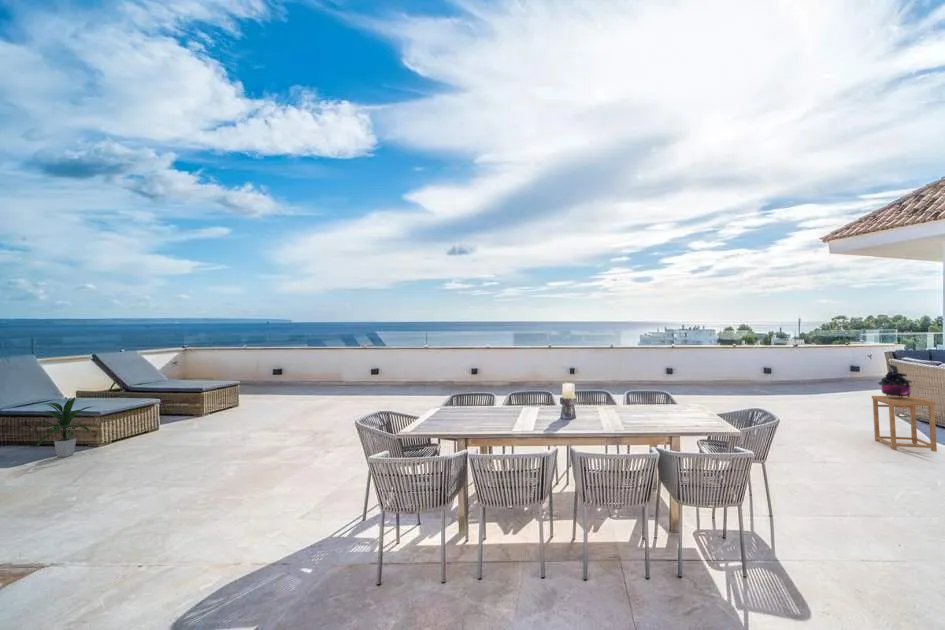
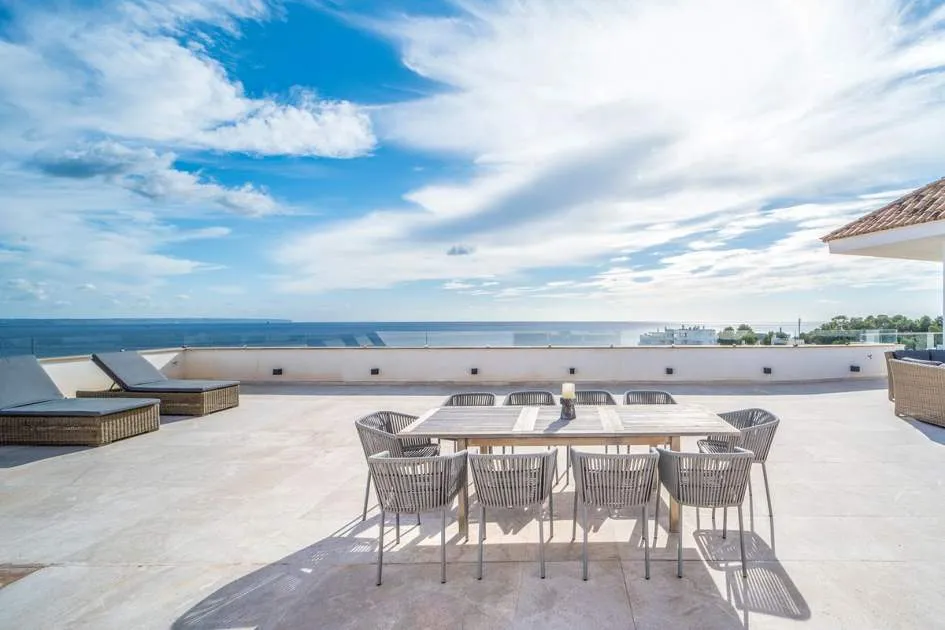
- side table [871,395,938,453]
- indoor plant [35,396,96,458]
- potted plant [877,363,914,399]
